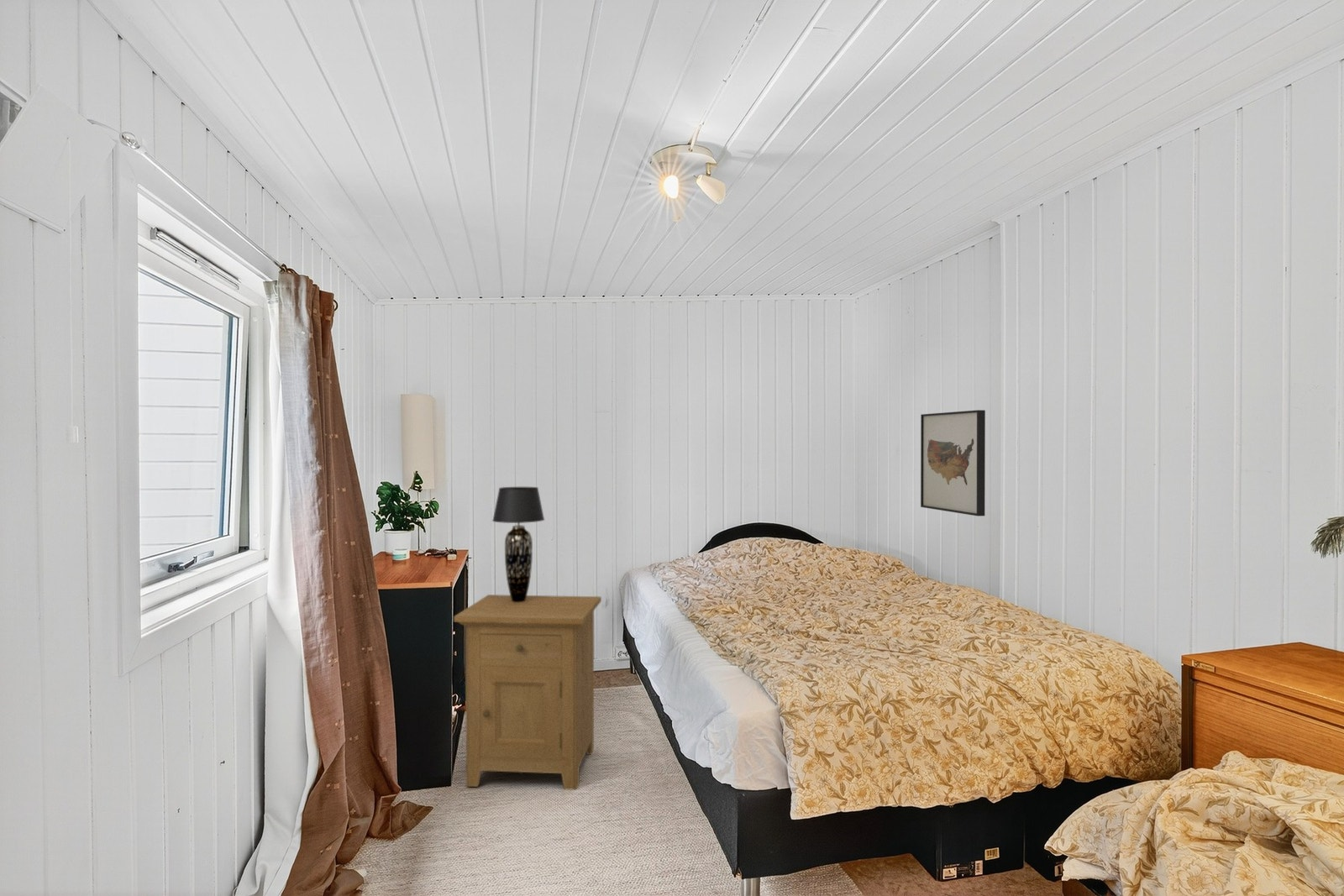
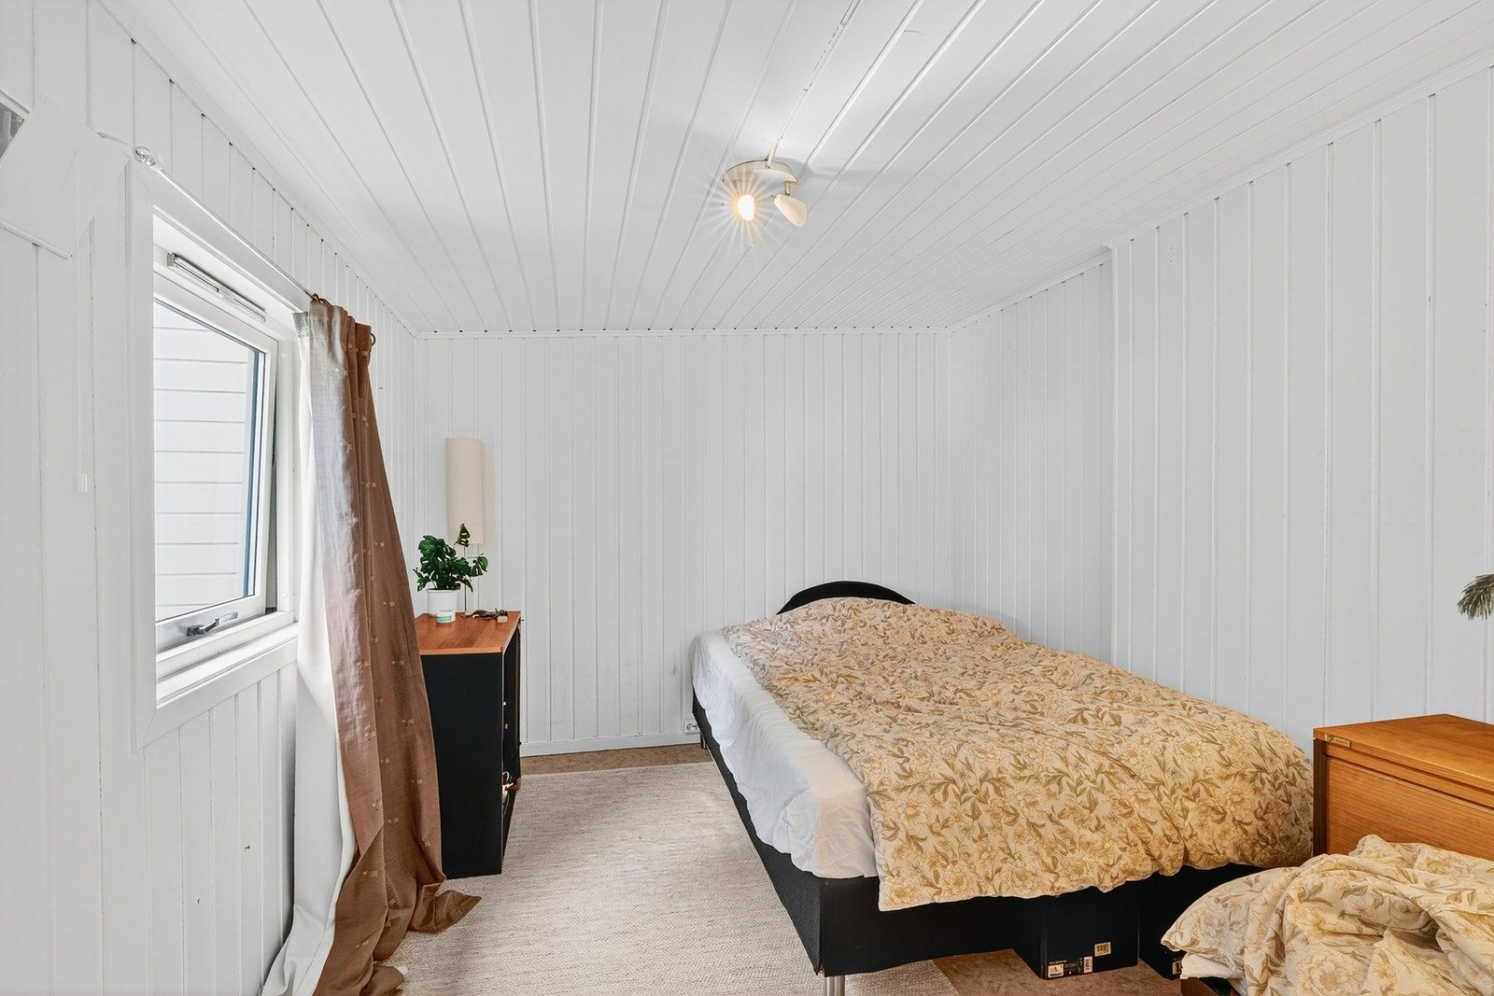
- wall art [920,409,986,516]
- nightstand [454,594,602,791]
- table lamp [491,486,545,602]
